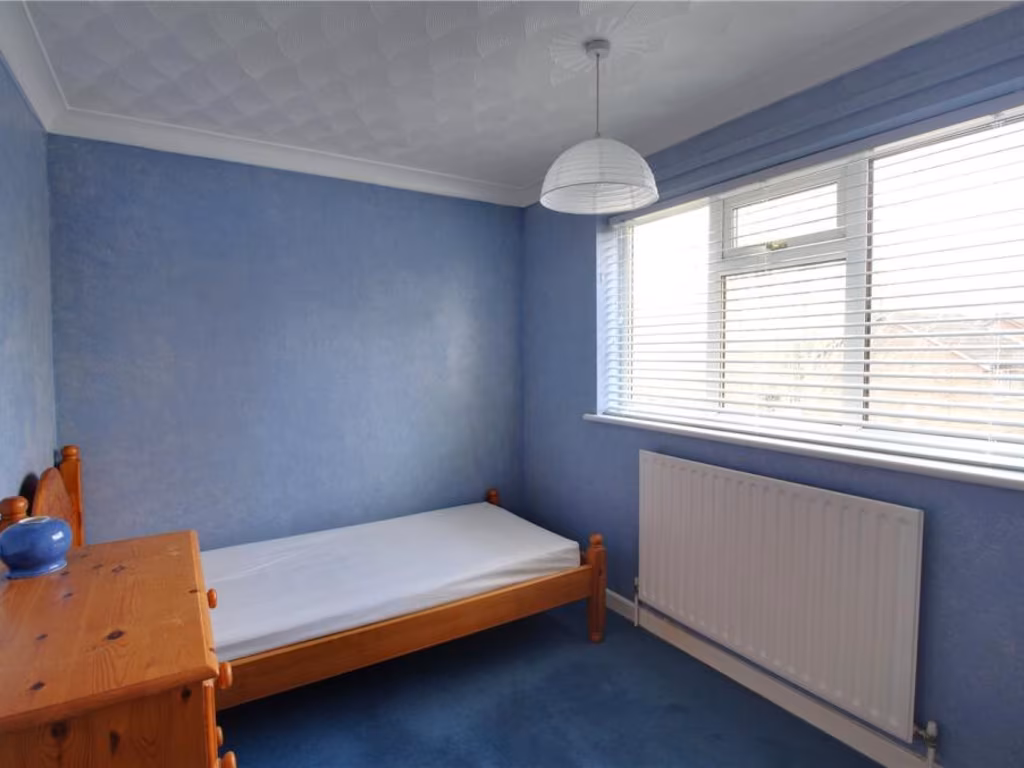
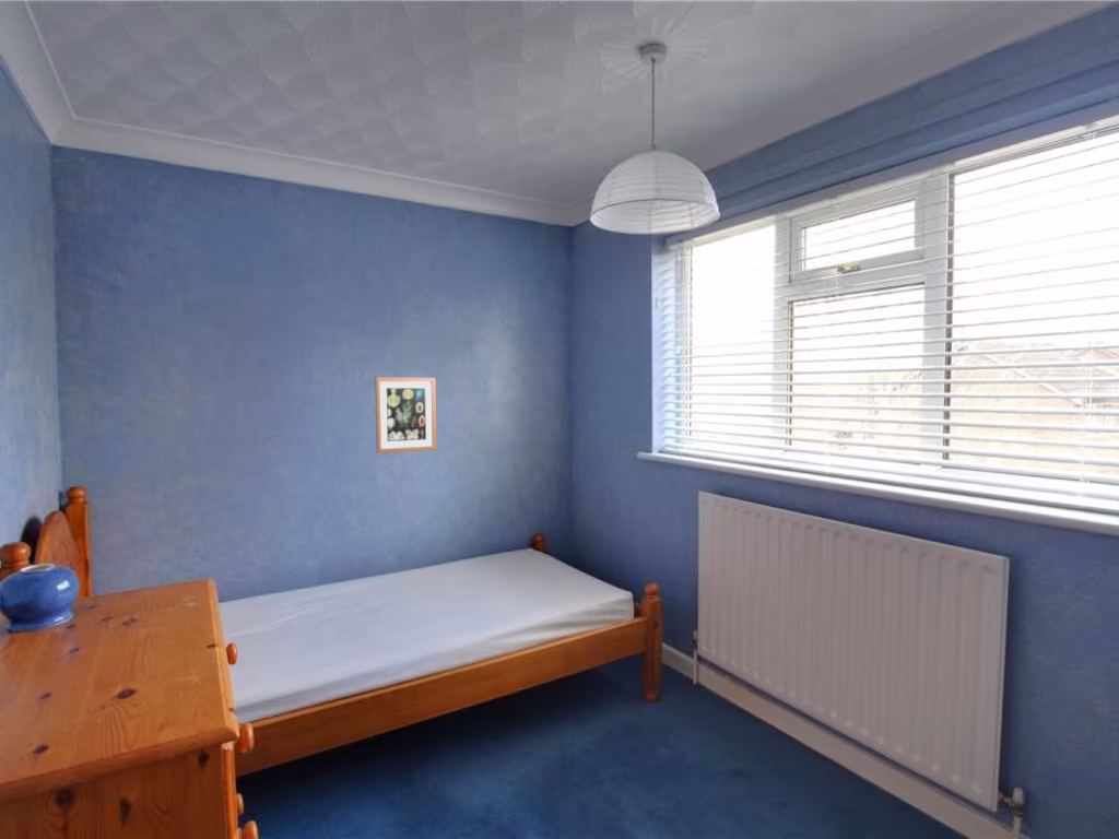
+ wall art [374,376,438,454]
